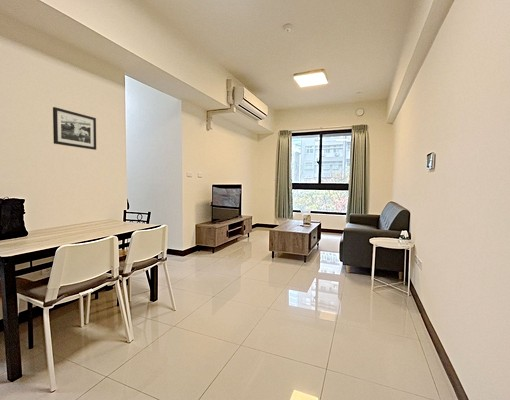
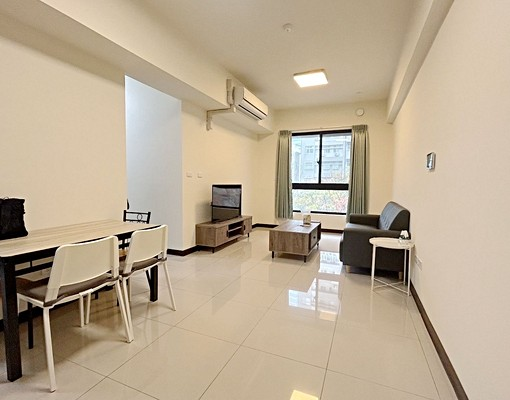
- picture frame [52,106,97,151]
